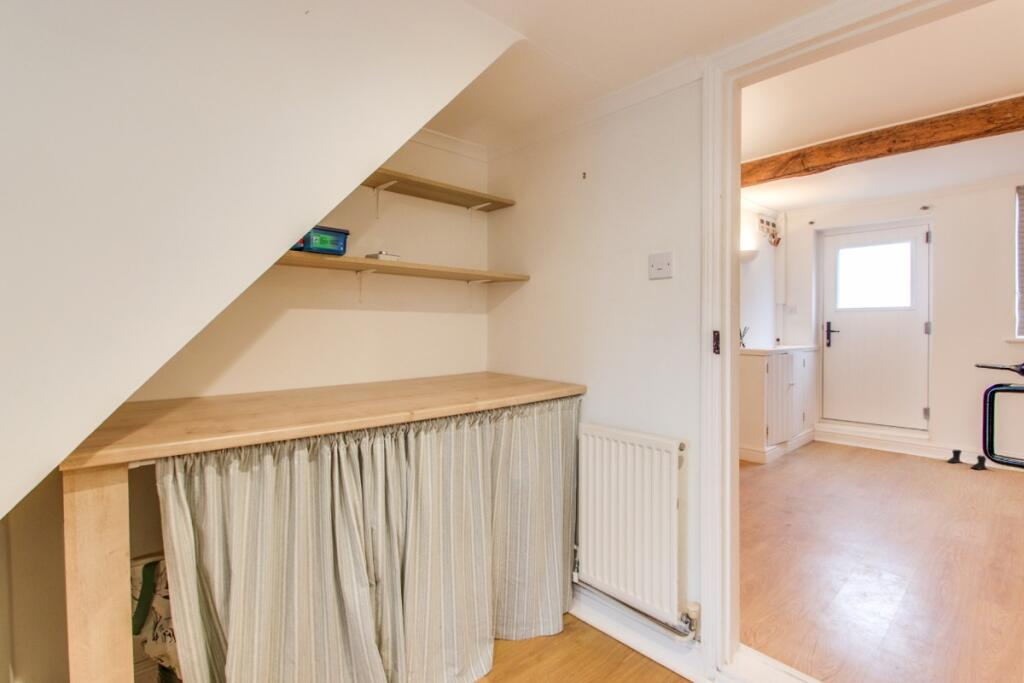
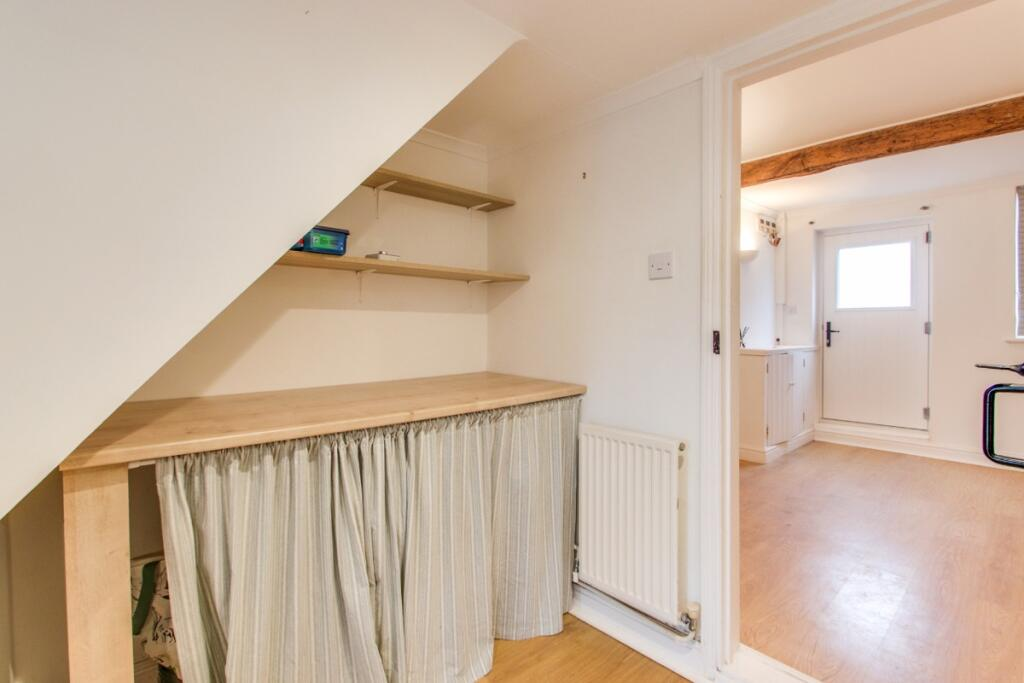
- boots [946,449,989,471]
